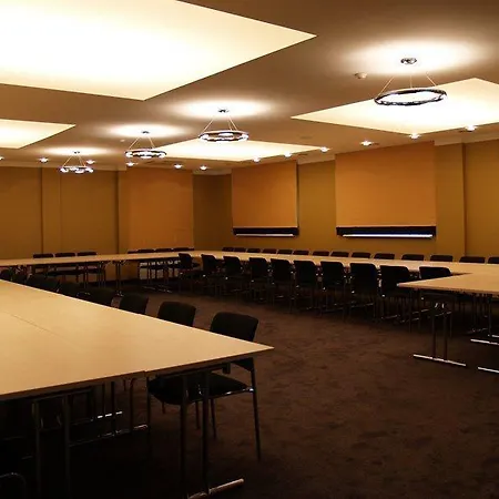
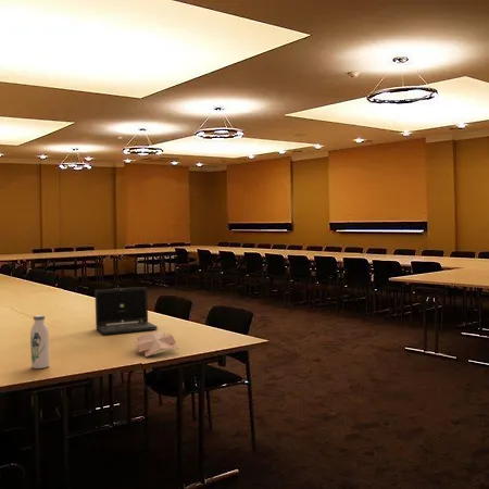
+ laptop [93,286,159,336]
+ water bottle [29,314,51,369]
+ papers [134,330,179,359]
